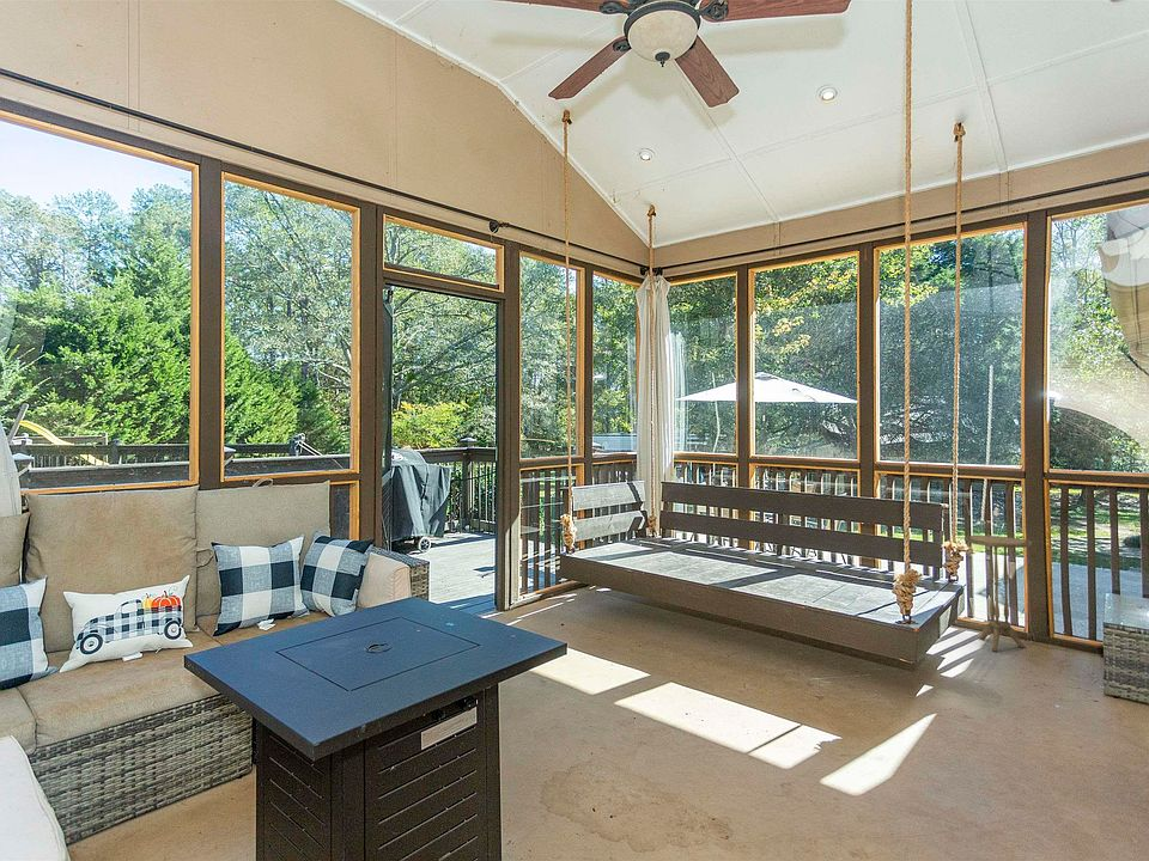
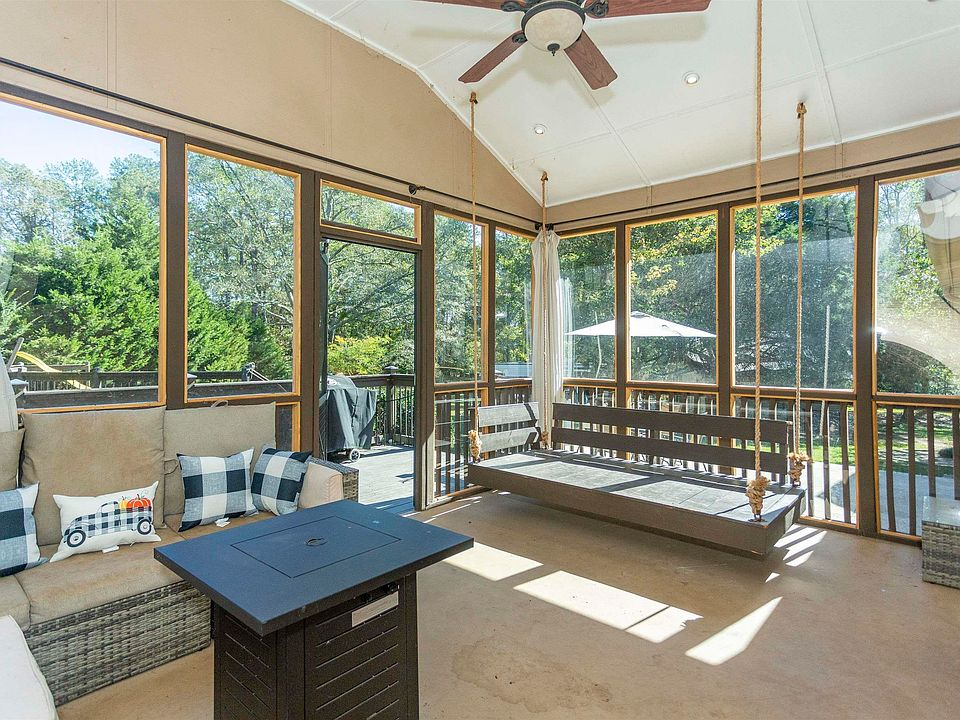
- side table [963,535,1033,653]
